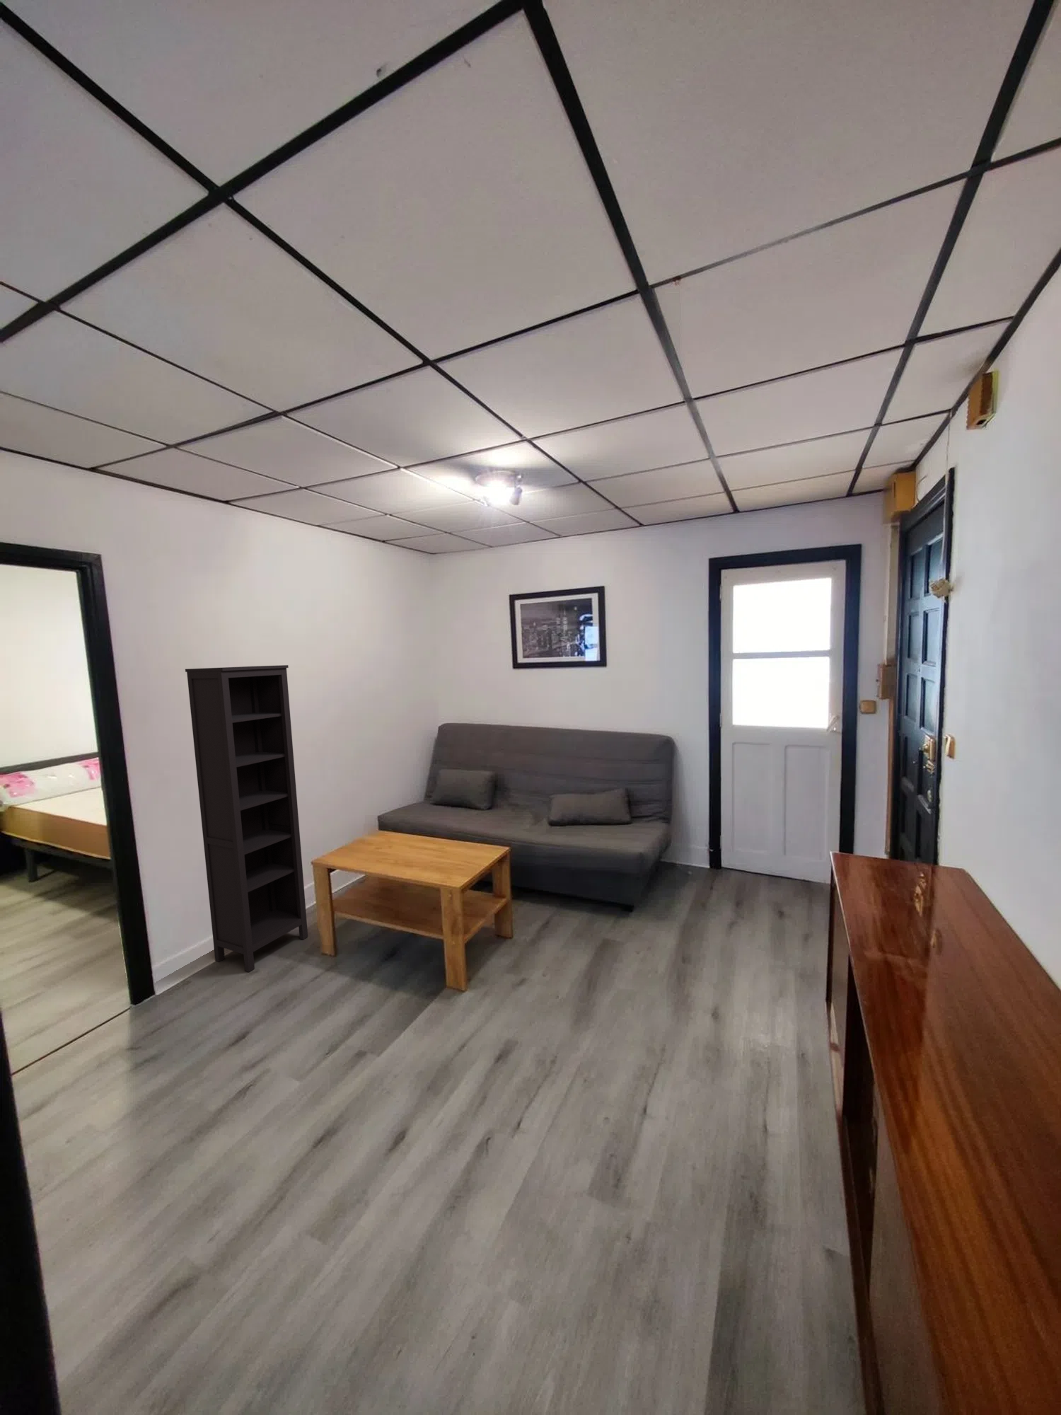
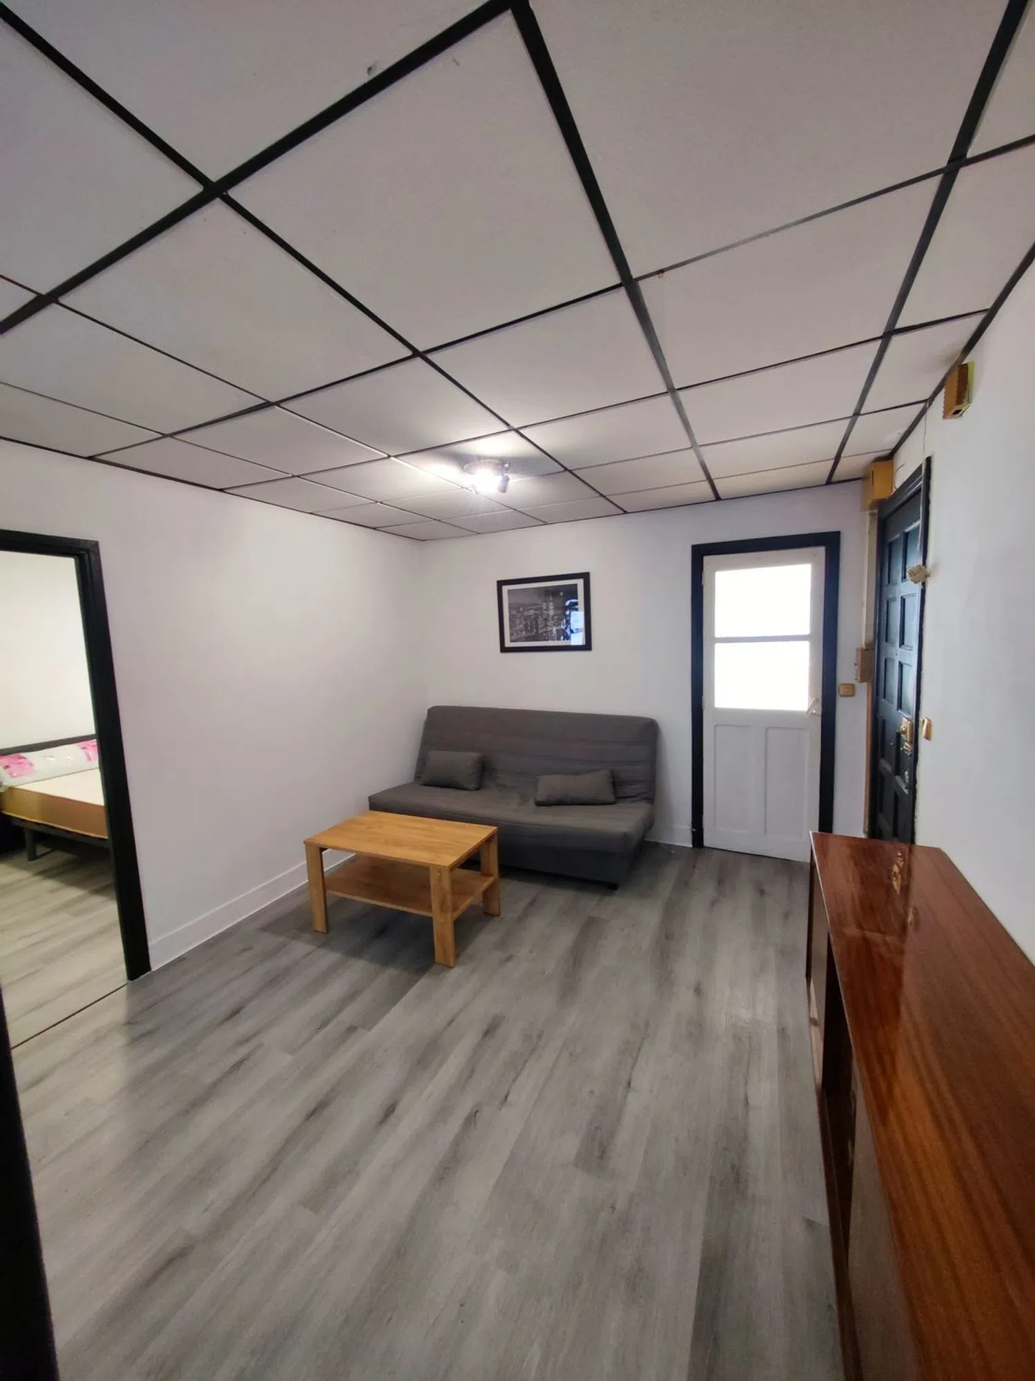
- bookcase [185,664,309,973]
